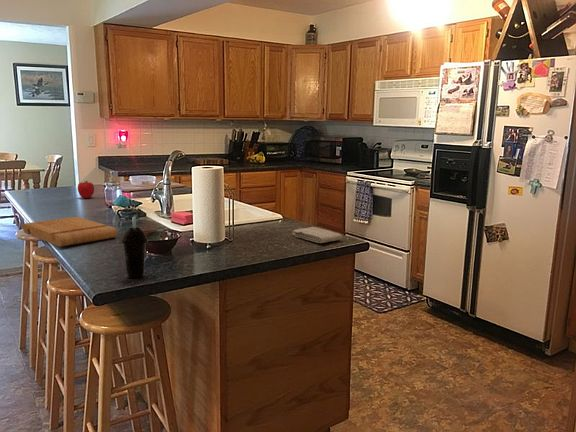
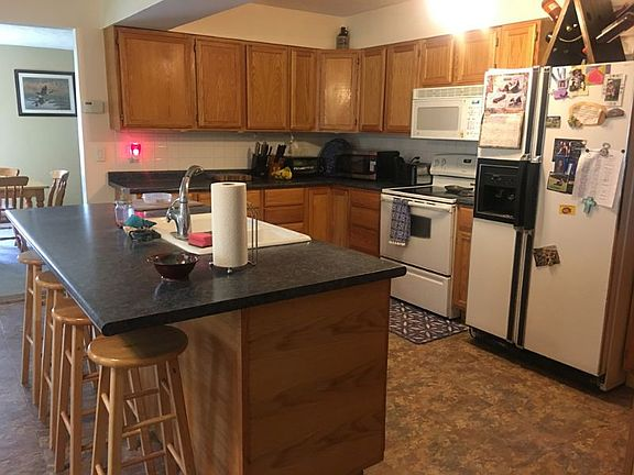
- washcloth [291,226,343,244]
- fruit [77,180,95,199]
- cup [121,216,149,279]
- cutting board [22,216,118,248]
